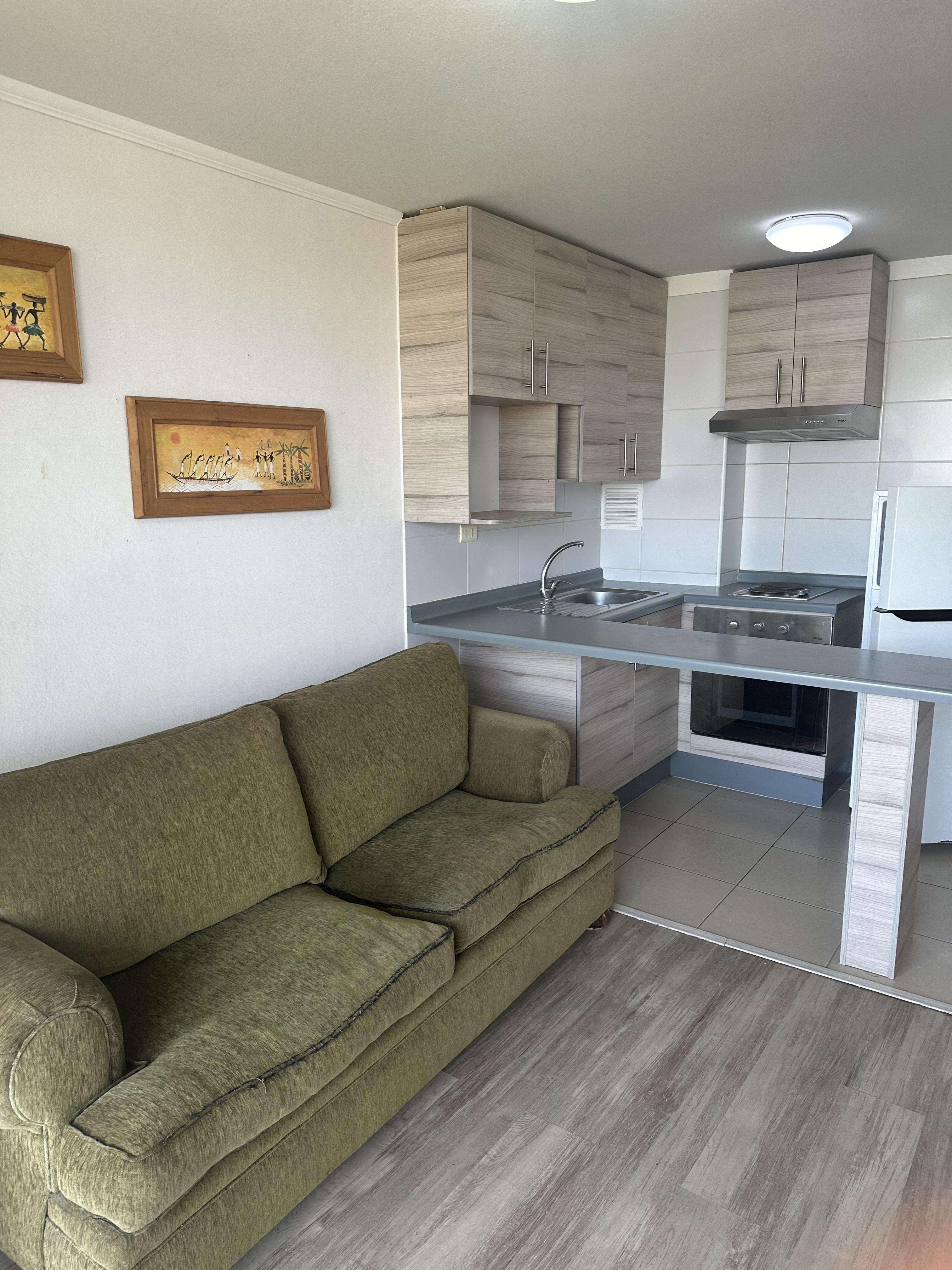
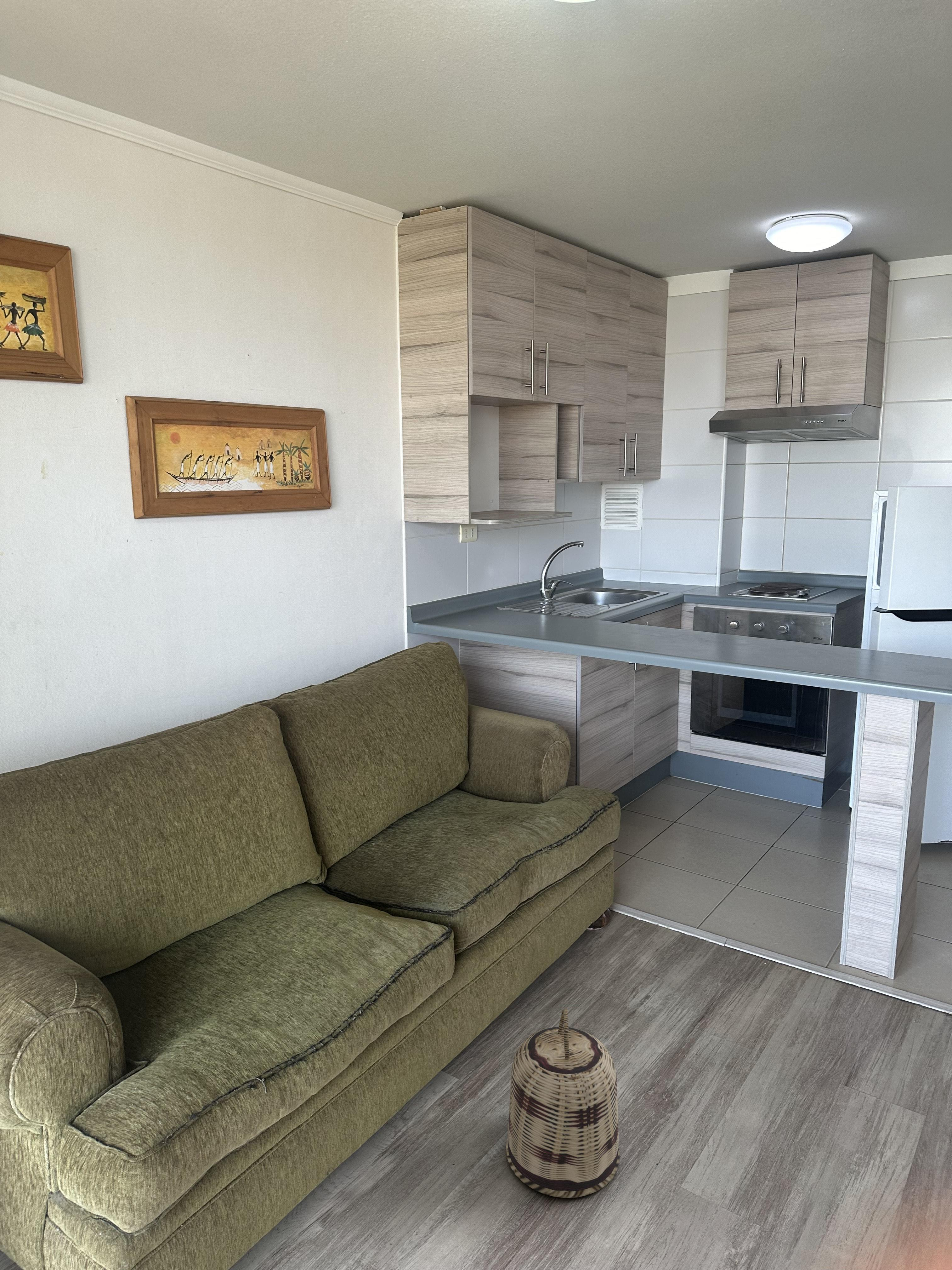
+ basket [506,1008,620,1198]
